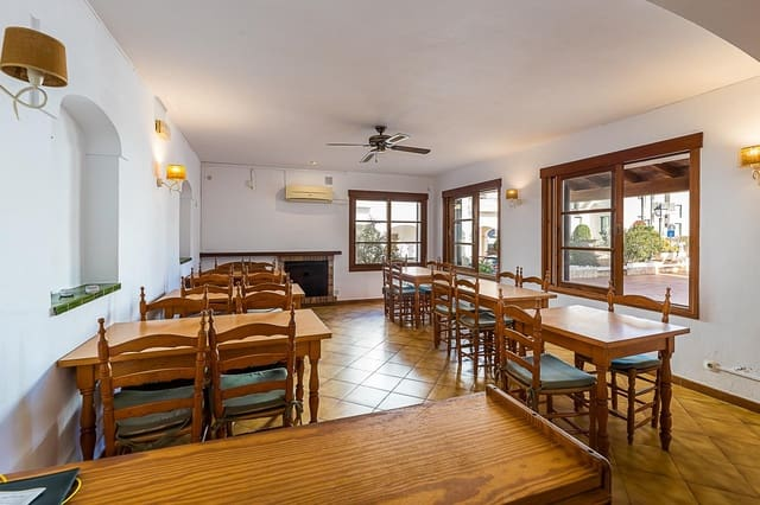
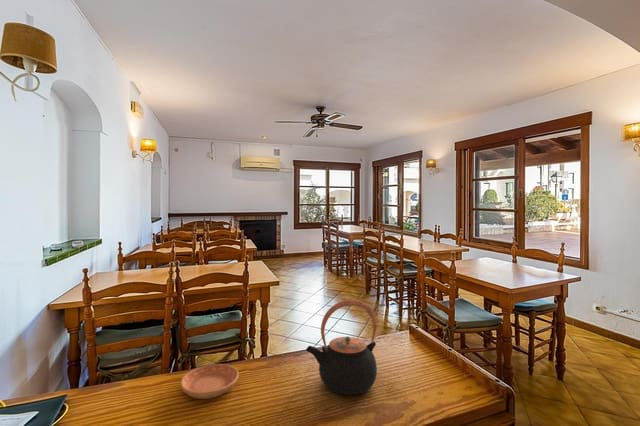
+ saucer [180,363,240,400]
+ teapot [305,299,378,396]
